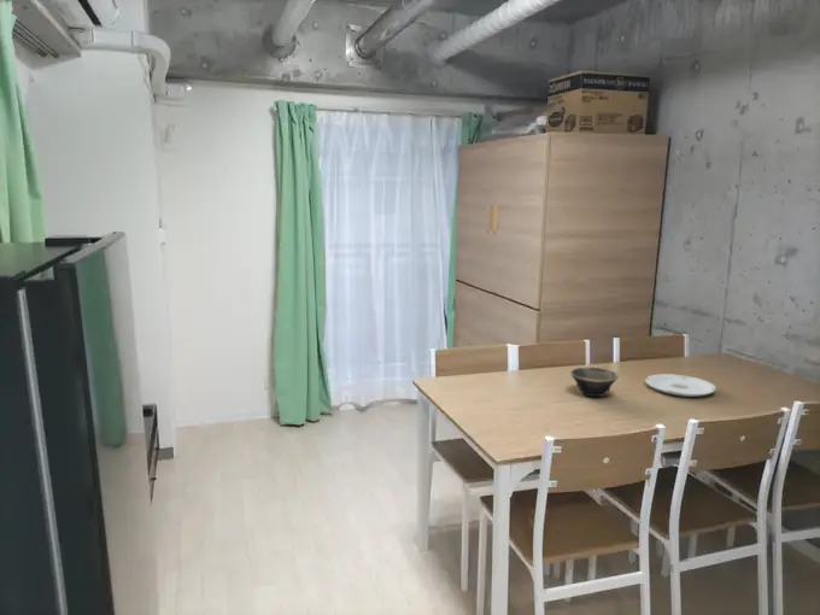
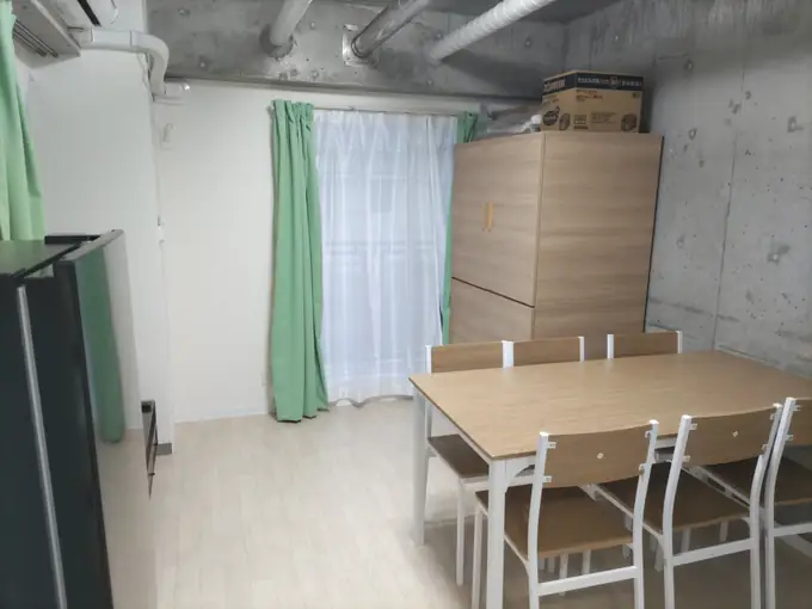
- plate [644,373,718,398]
- bowl [569,367,619,398]
